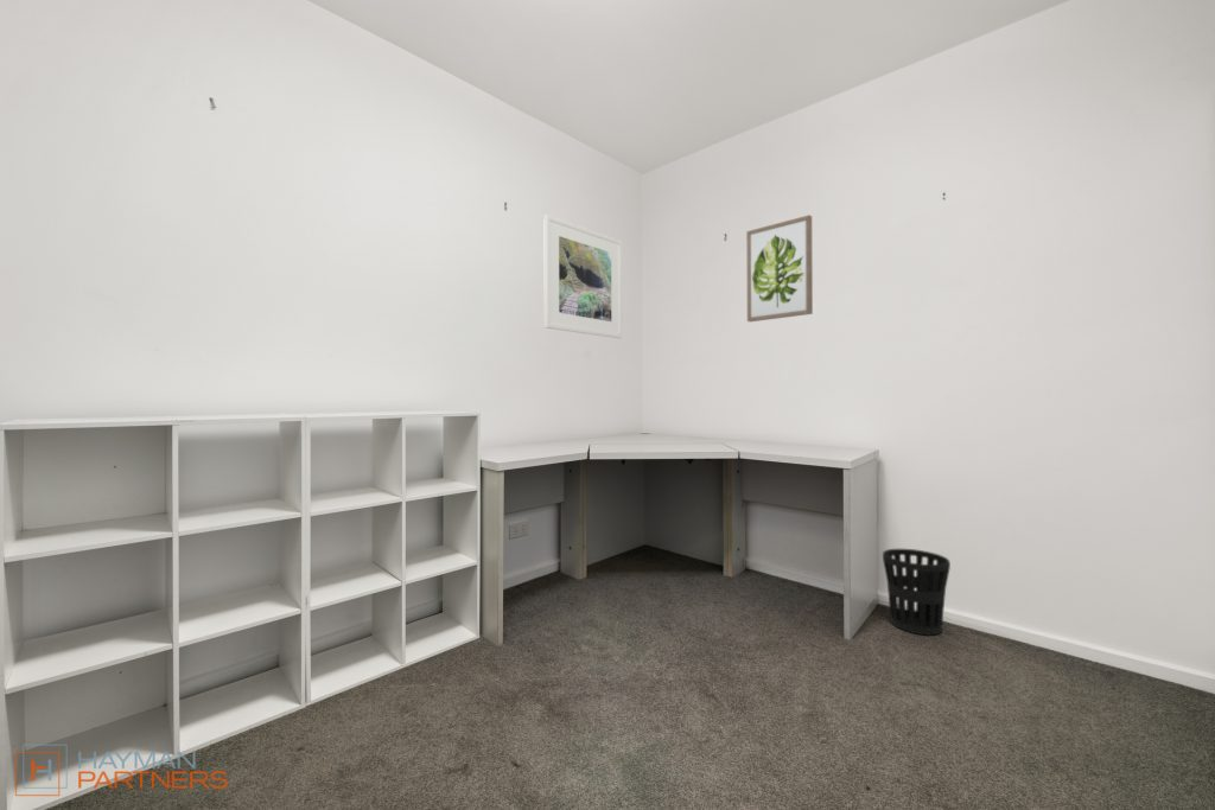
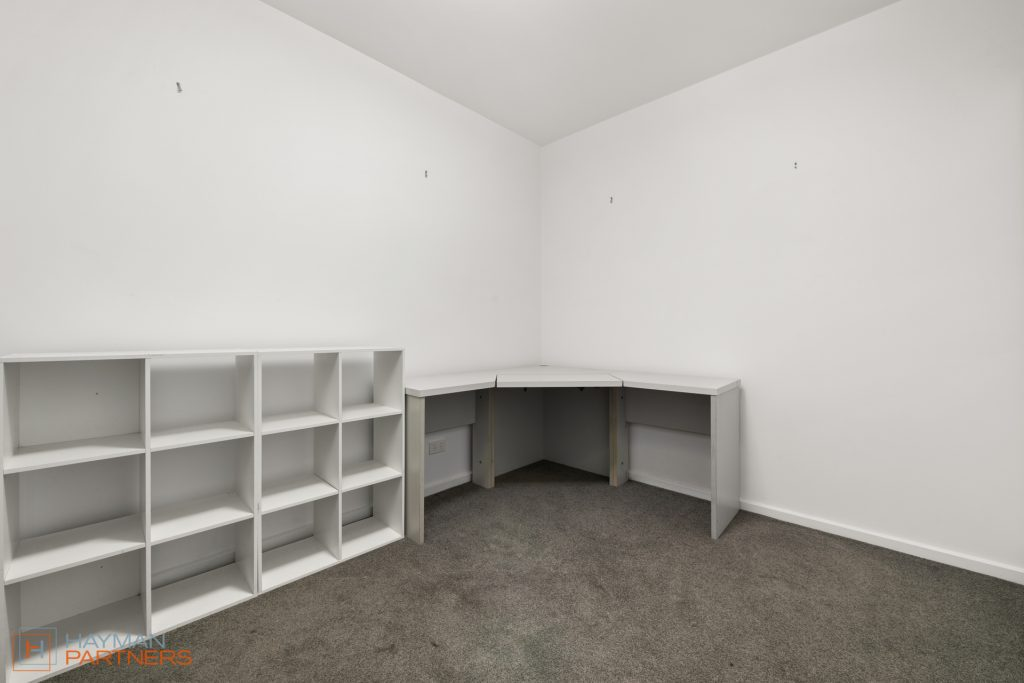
- wall art [745,213,814,323]
- wastebasket [882,548,952,636]
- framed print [542,213,623,339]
